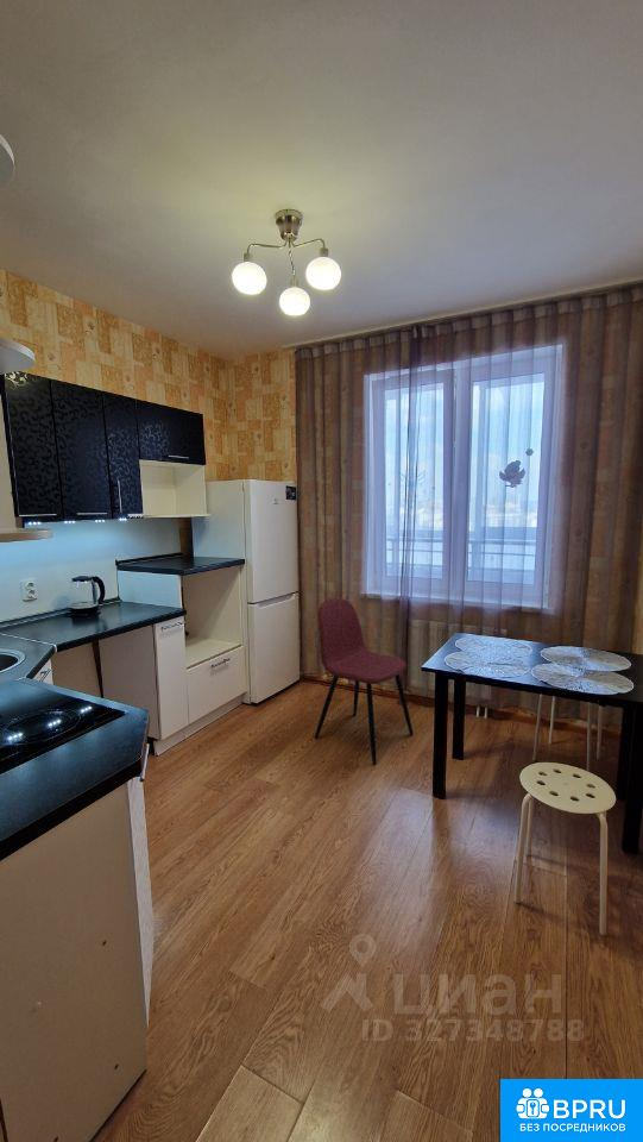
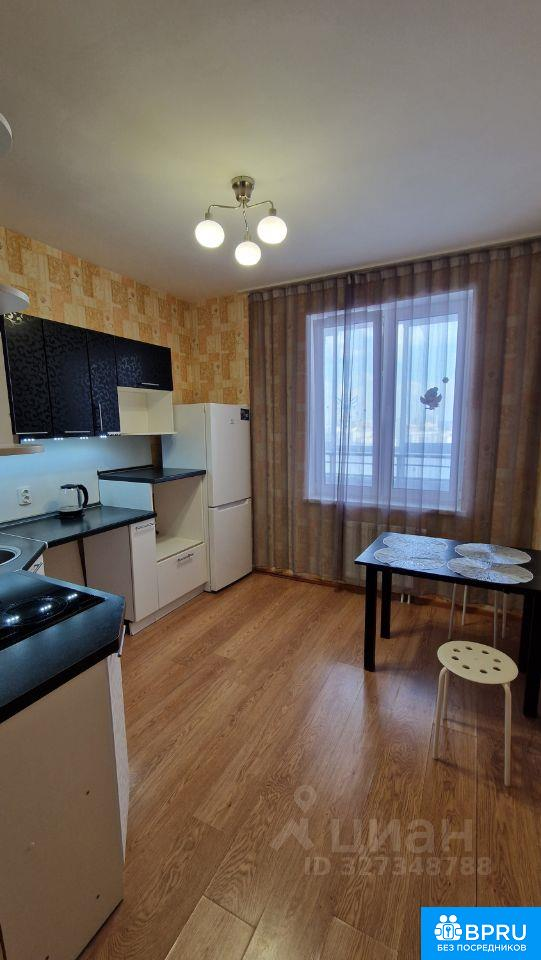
- dining chair [314,597,414,765]
